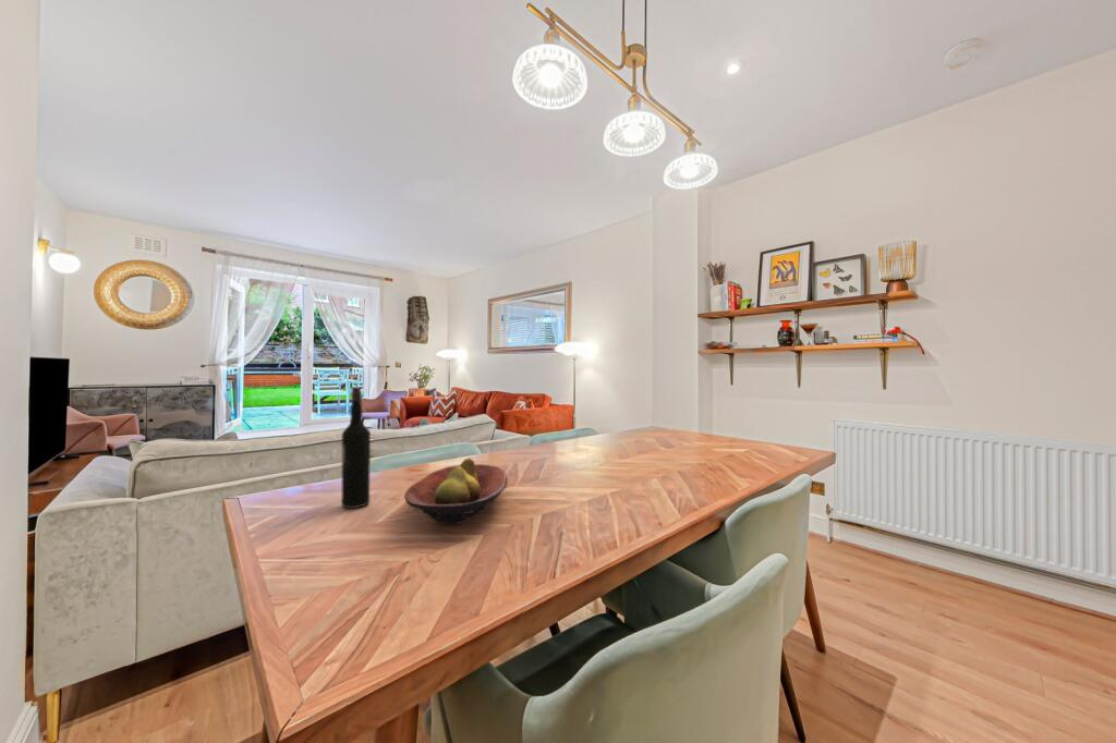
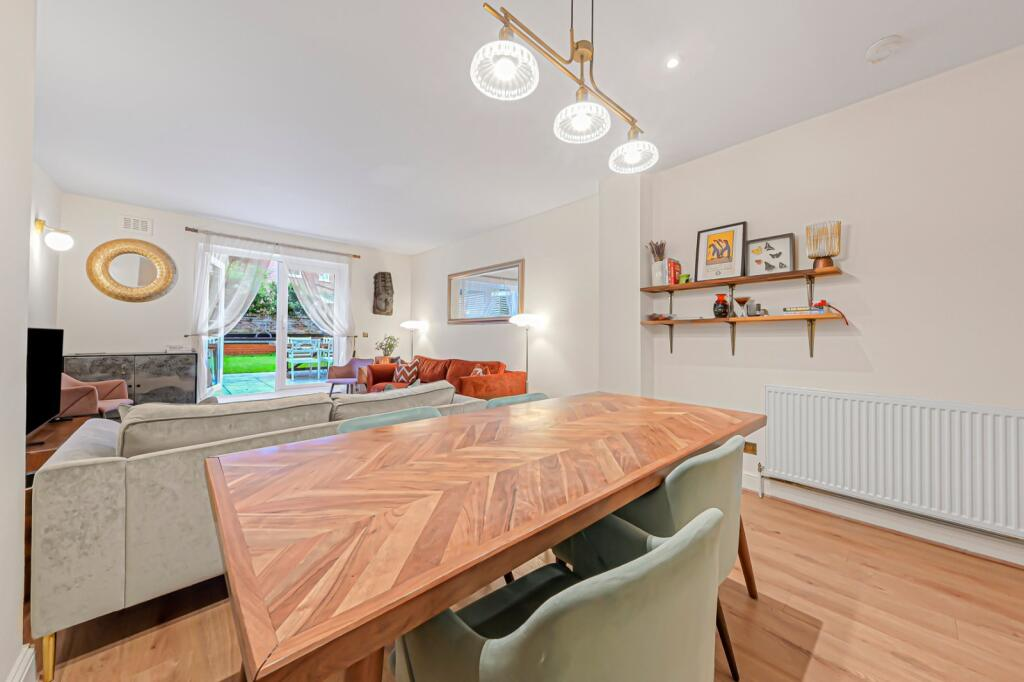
- wine bottle [340,386,372,509]
- fruit bowl [403,458,509,525]
